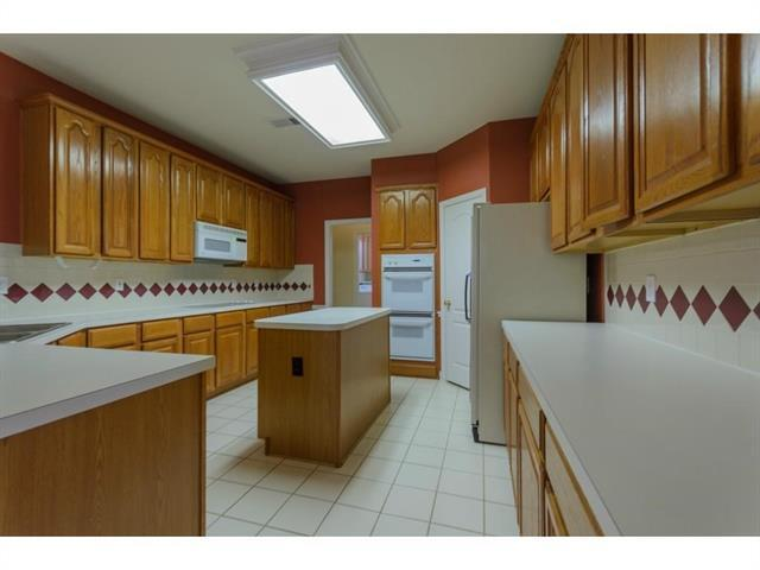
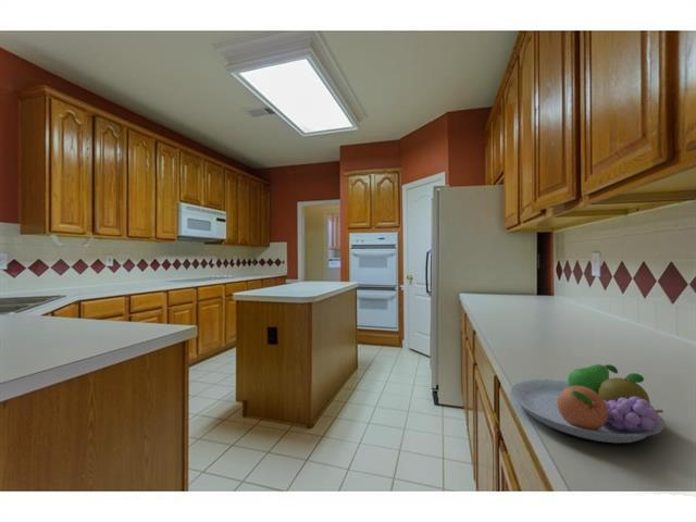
+ fruit bowl [510,363,666,444]
